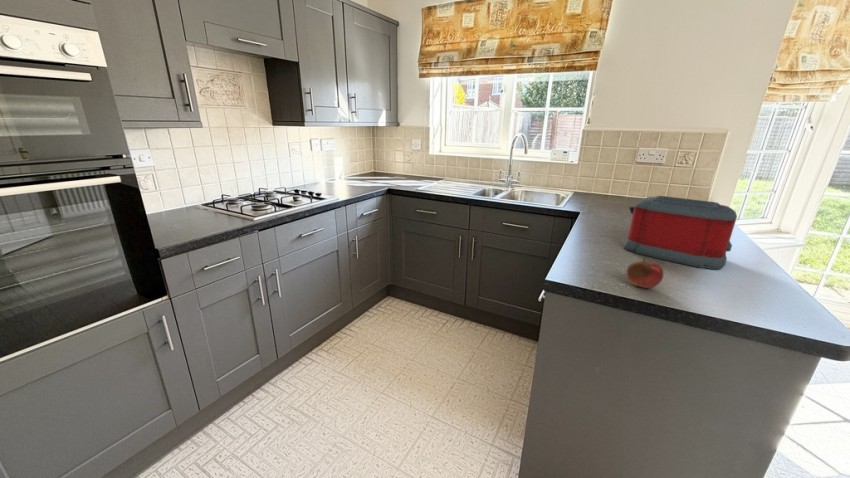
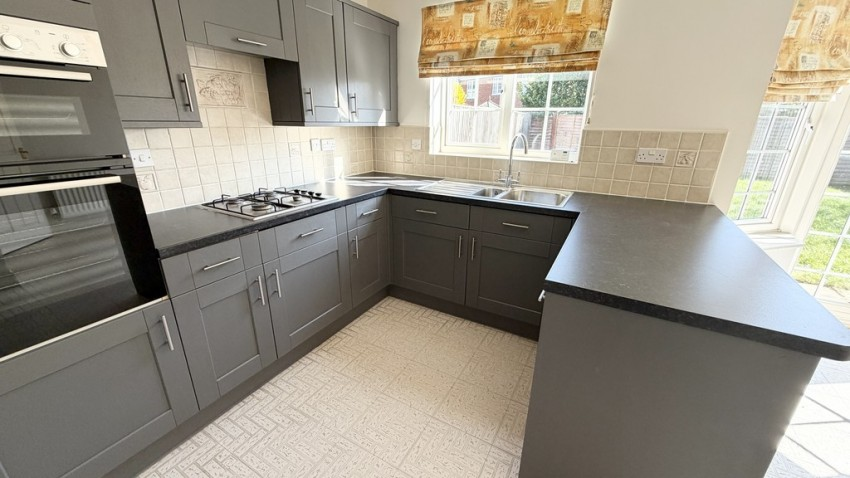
- fruit [626,258,664,289]
- toaster [623,195,738,270]
